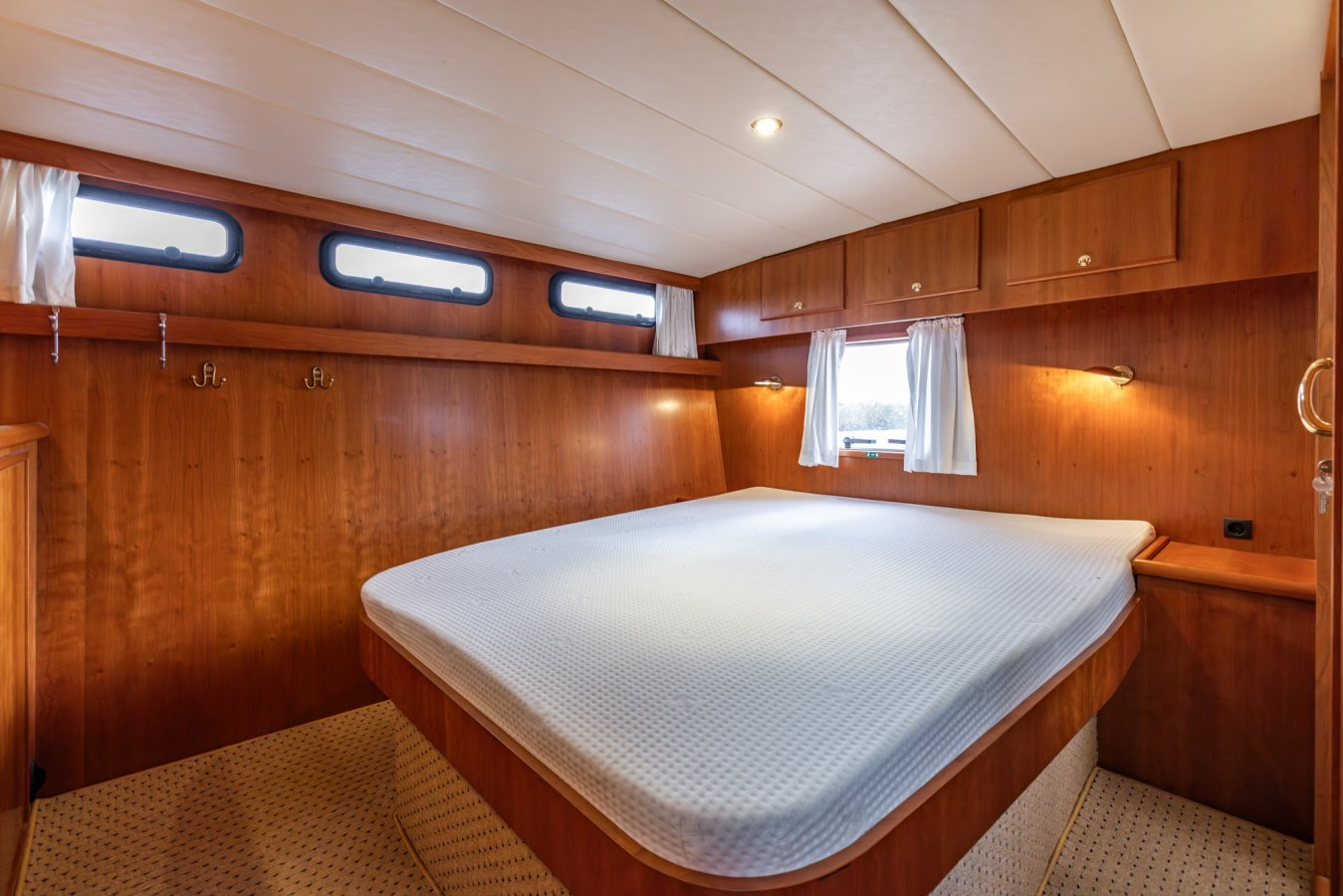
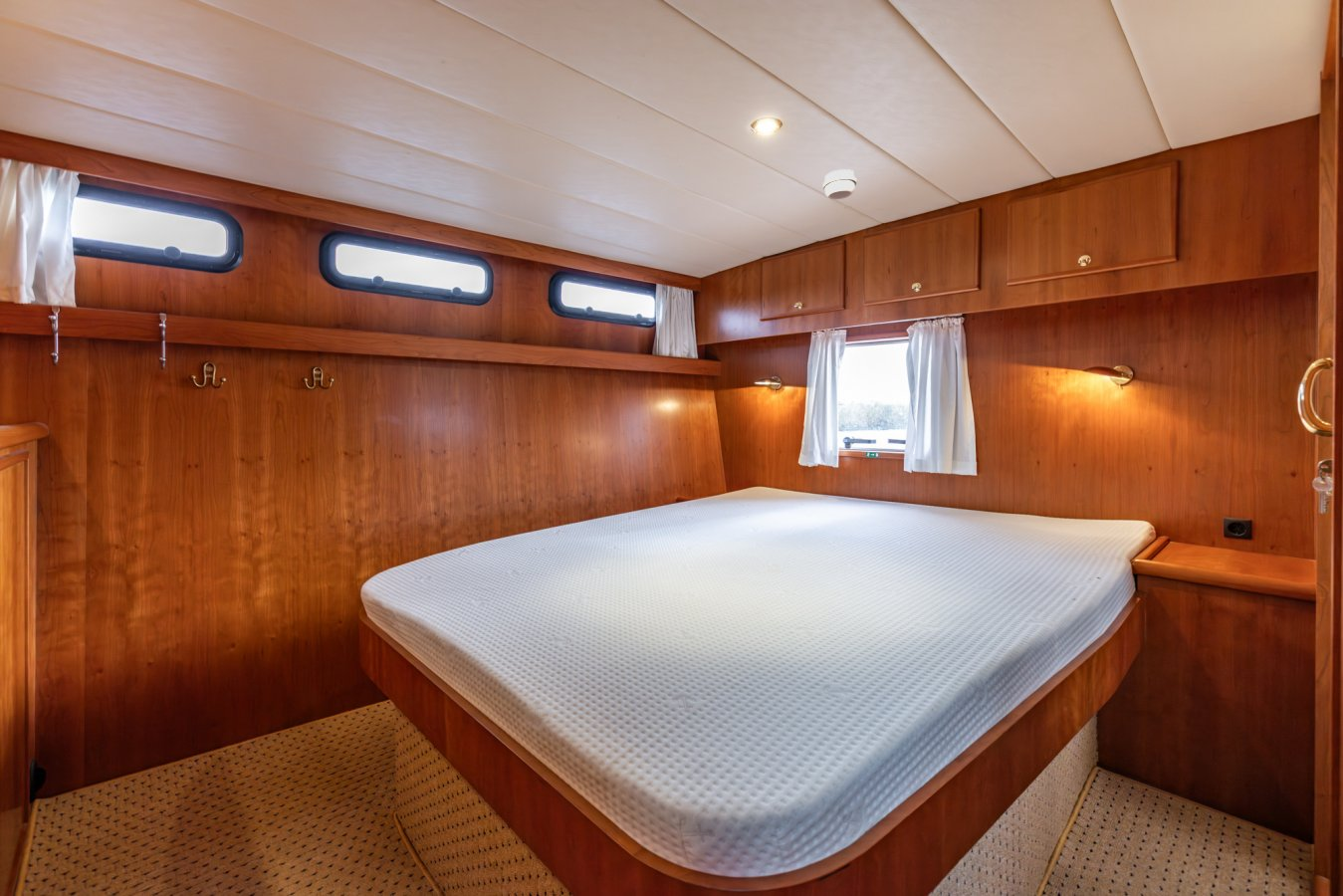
+ smoke detector [822,168,858,200]
